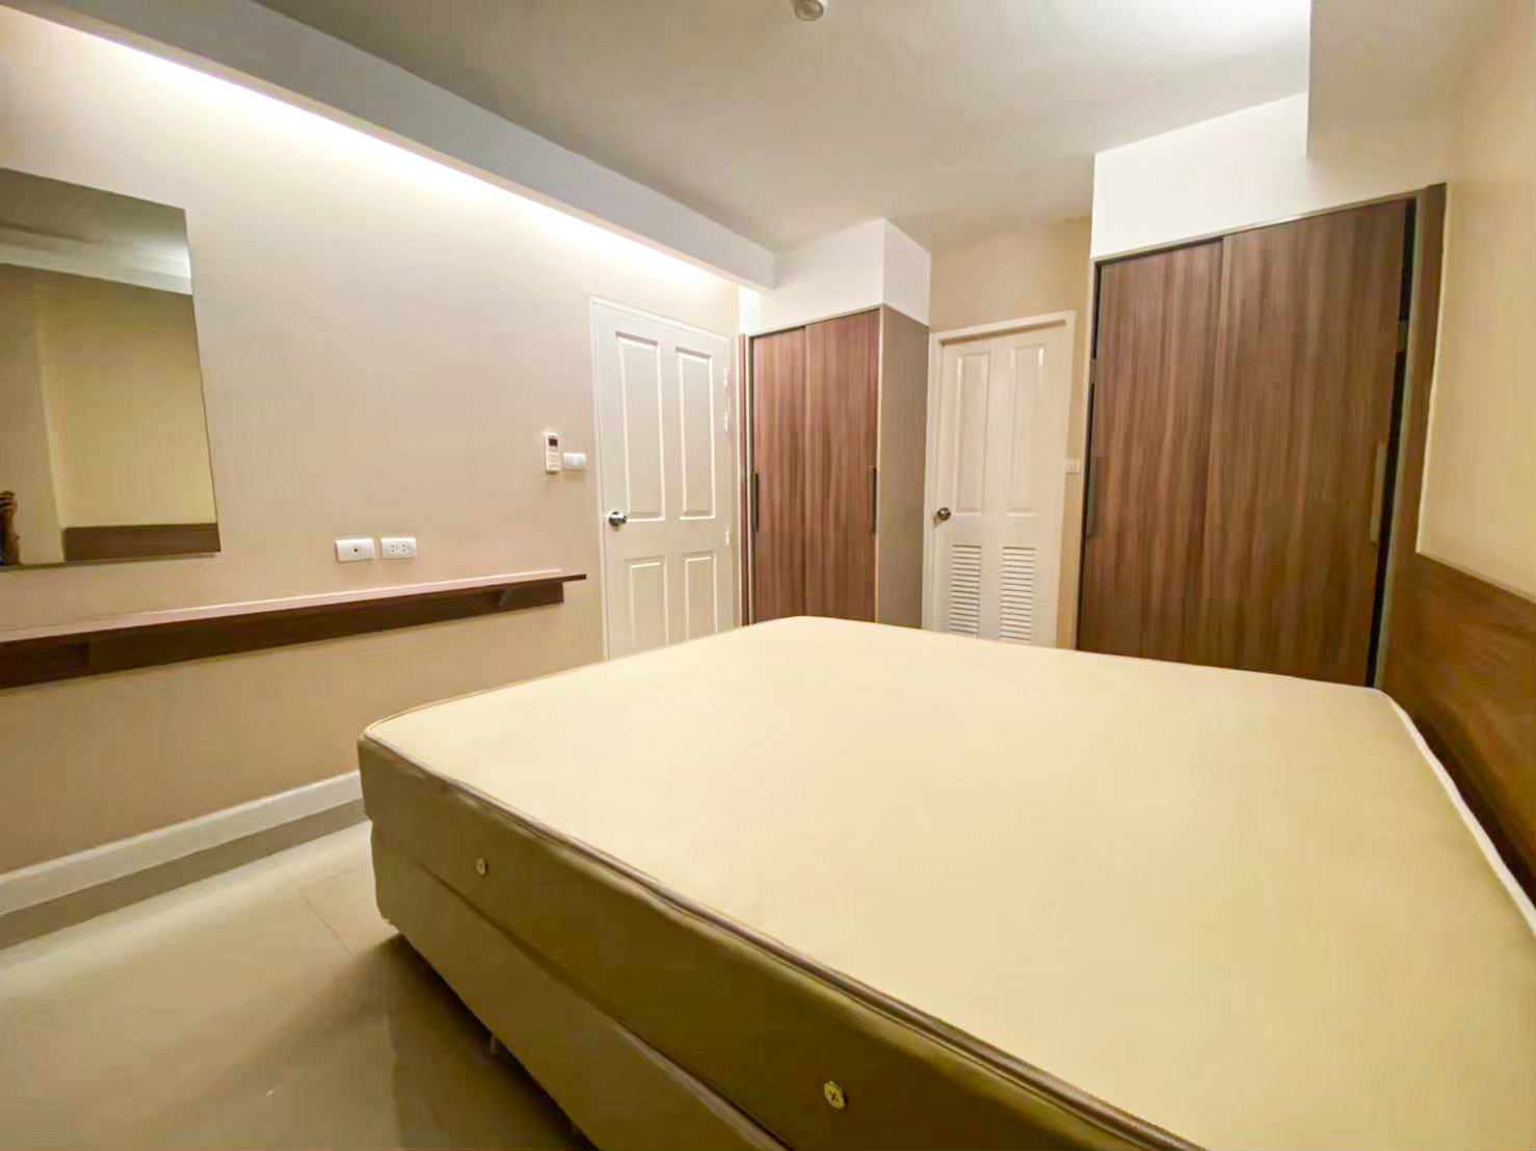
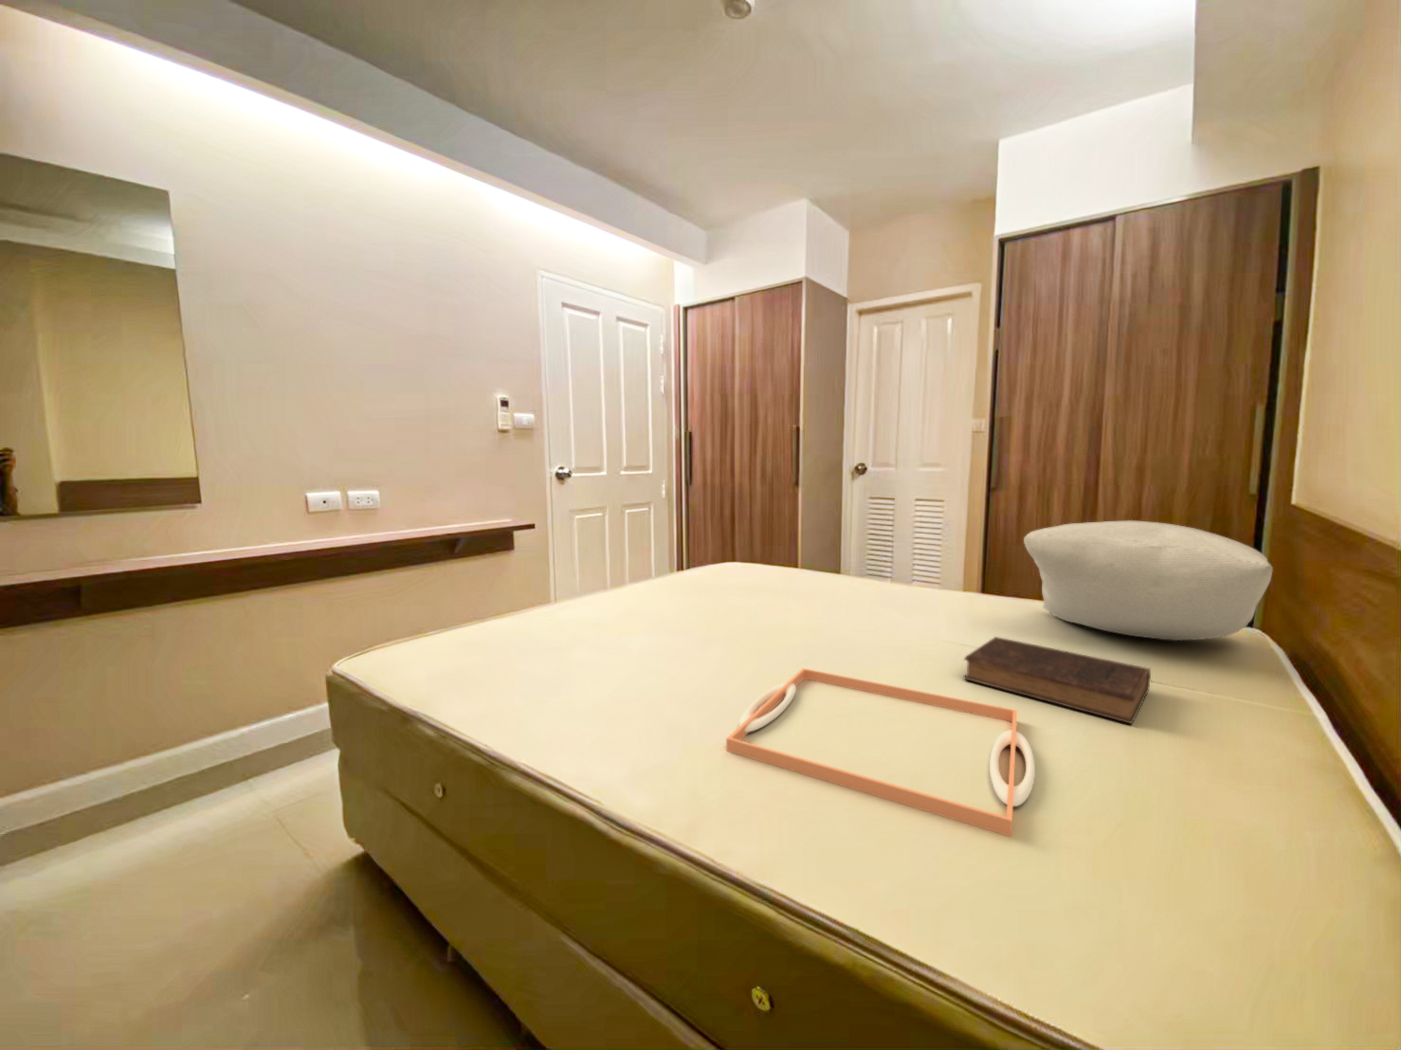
+ serving tray [725,667,1036,838]
+ pillow [1023,519,1274,642]
+ book [962,636,1152,725]
